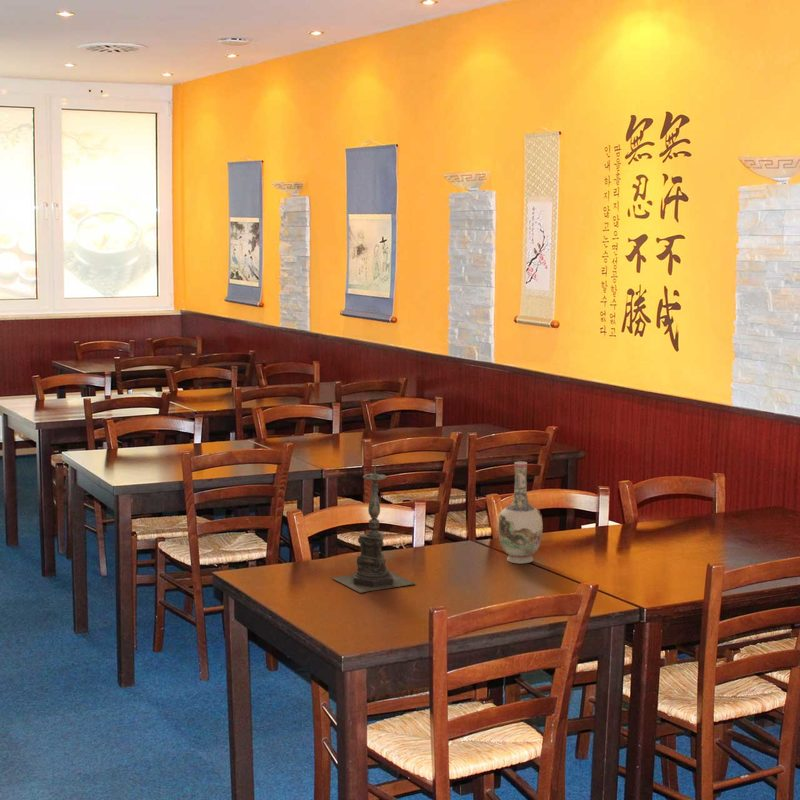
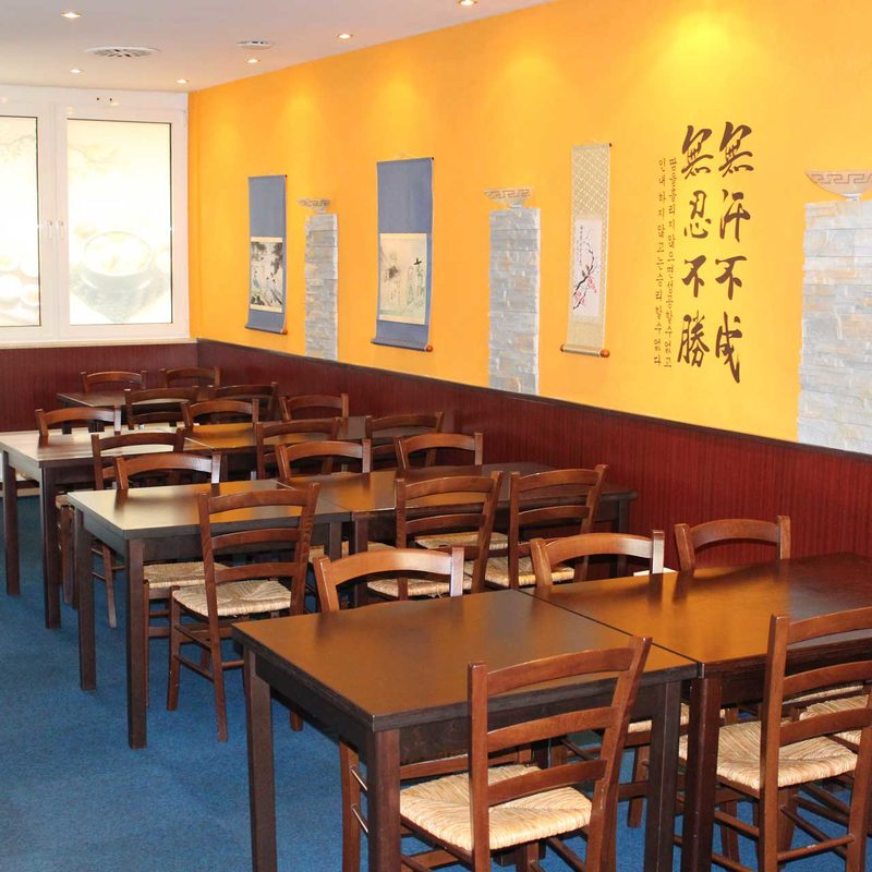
- vase [497,461,544,565]
- candle holder [331,463,417,594]
